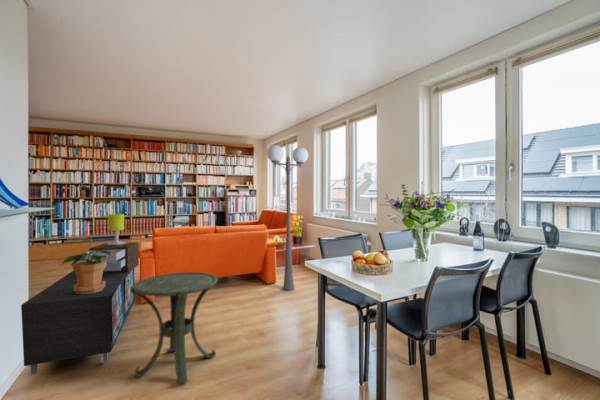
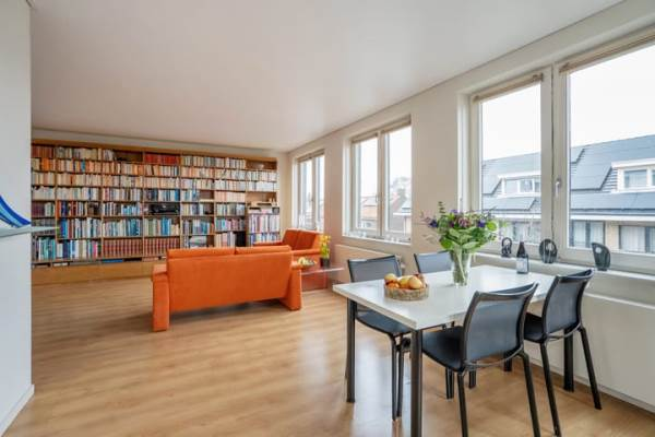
- side table [130,271,219,385]
- potted plant [59,249,111,294]
- table lamp [78,213,140,273]
- floor lamp [266,144,309,291]
- storage cabinet [20,268,135,376]
